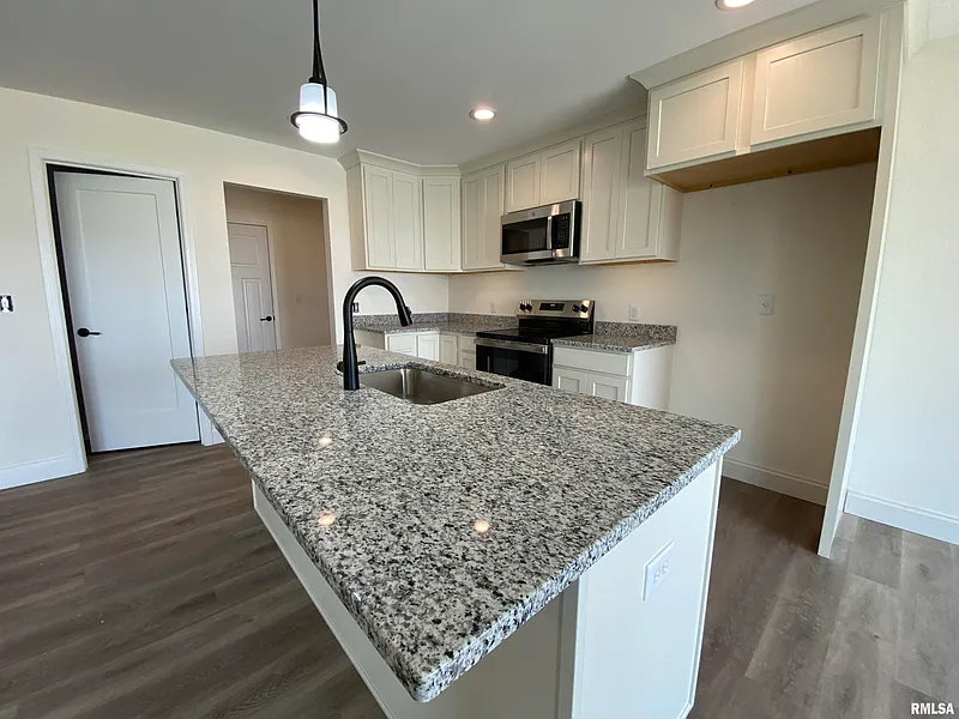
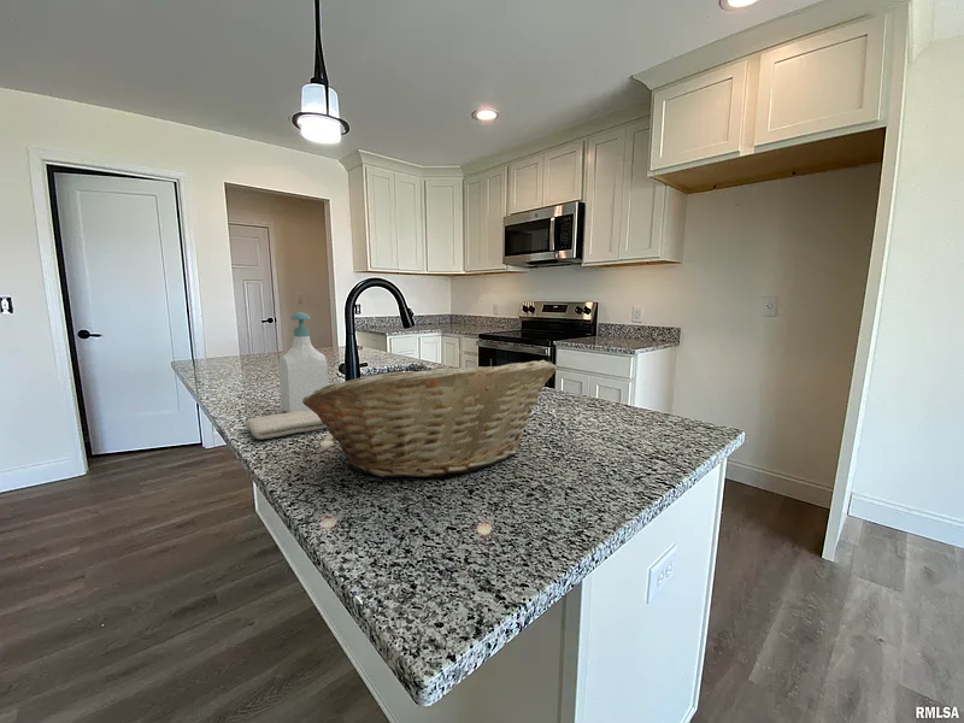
+ fruit basket [302,359,558,478]
+ washcloth [243,411,328,441]
+ soap bottle [277,311,329,413]
